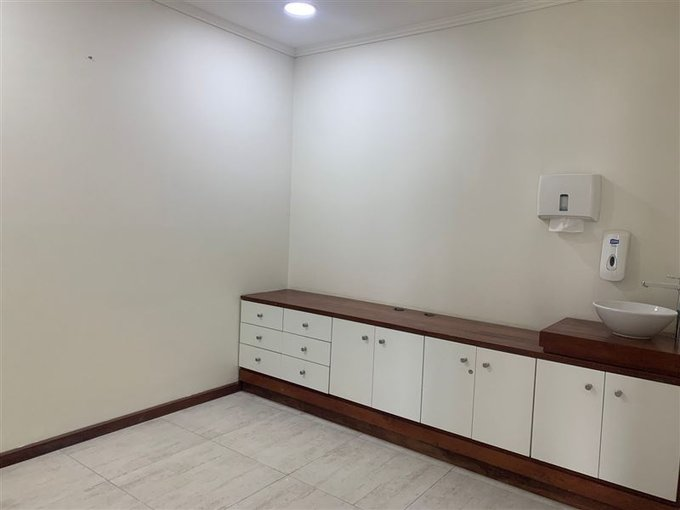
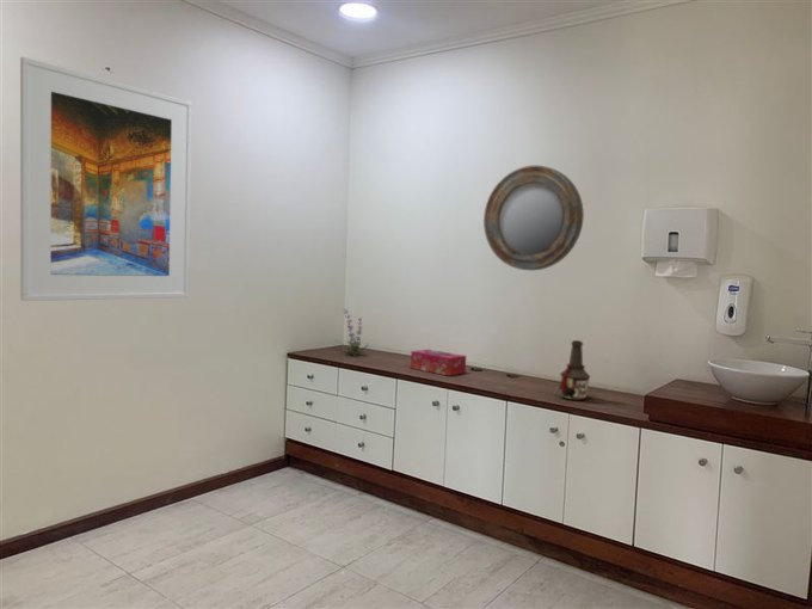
+ tissue box [410,349,467,377]
+ bottle [558,339,591,401]
+ home mirror [482,164,585,271]
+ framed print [19,56,193,302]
+ plant [340,308,369,357]
